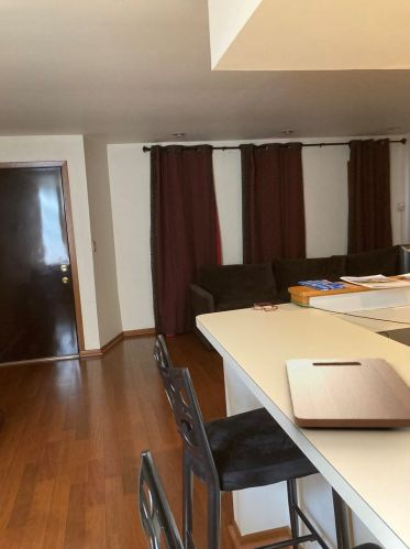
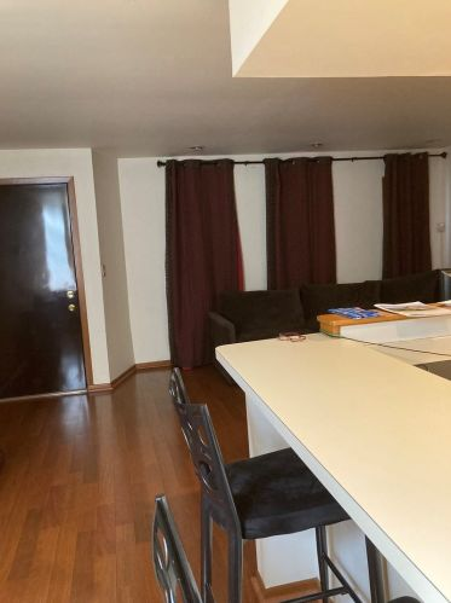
- cutting board [285,358,410,428]
